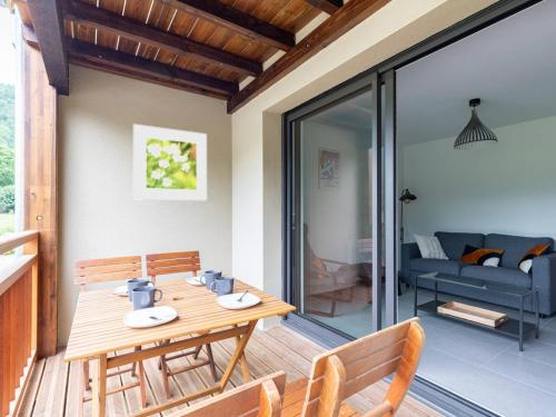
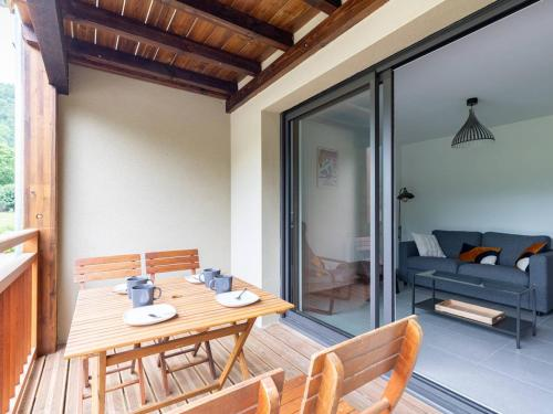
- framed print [132,123,208,201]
